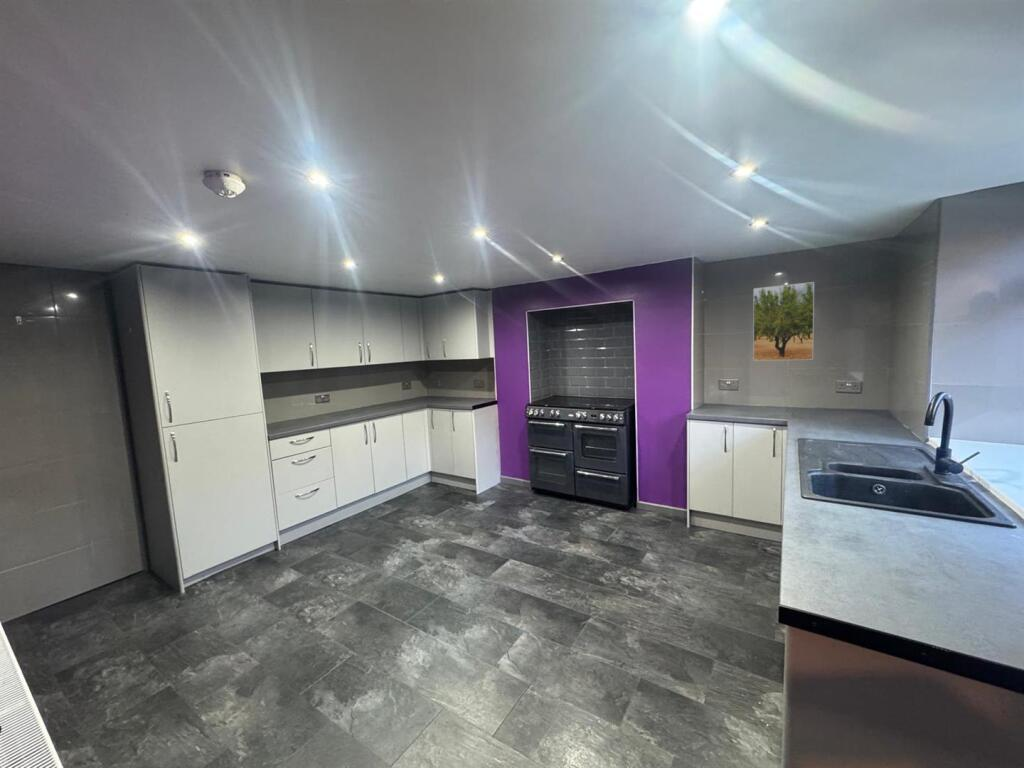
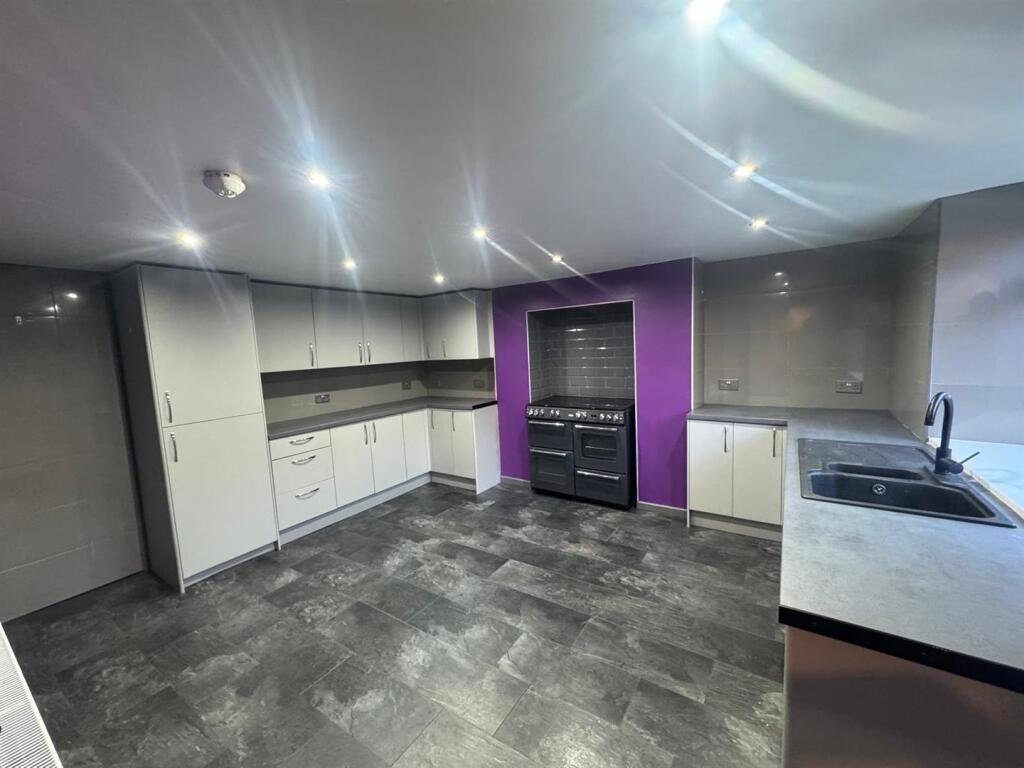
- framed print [752,281,815,362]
